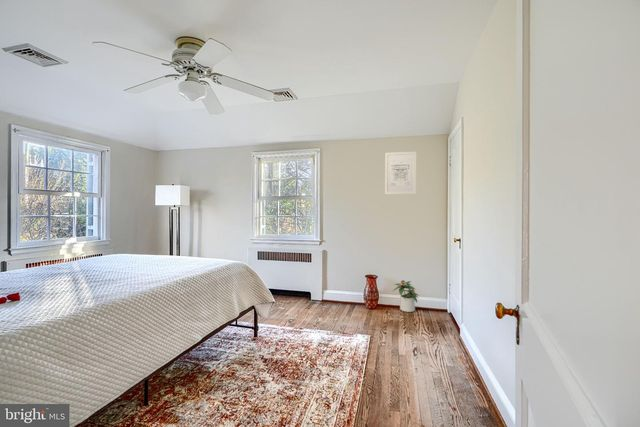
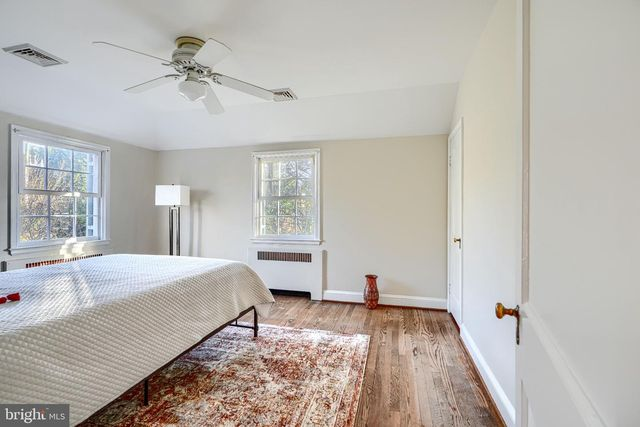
- wall art [384,151,417,195]
- potted plant [392,279,420,313]
